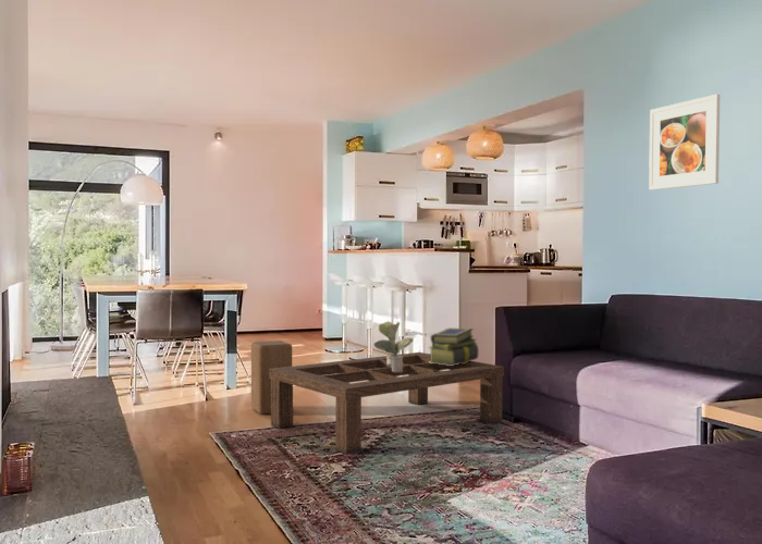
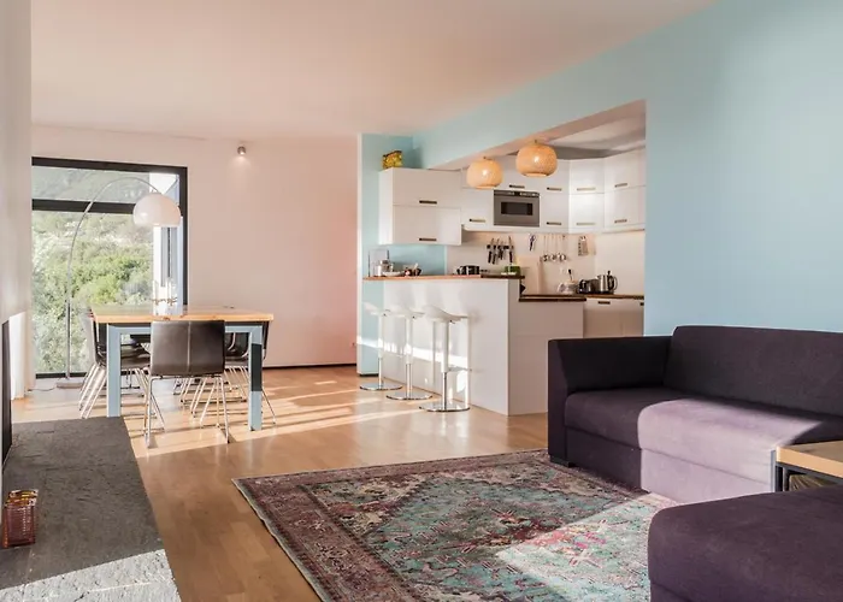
- stack of books [428,326,479,366]
- coffee table [269,351,505,455]
- potted plant [373,320,415,372]
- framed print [648,94,721,191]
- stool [250,339,293,416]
